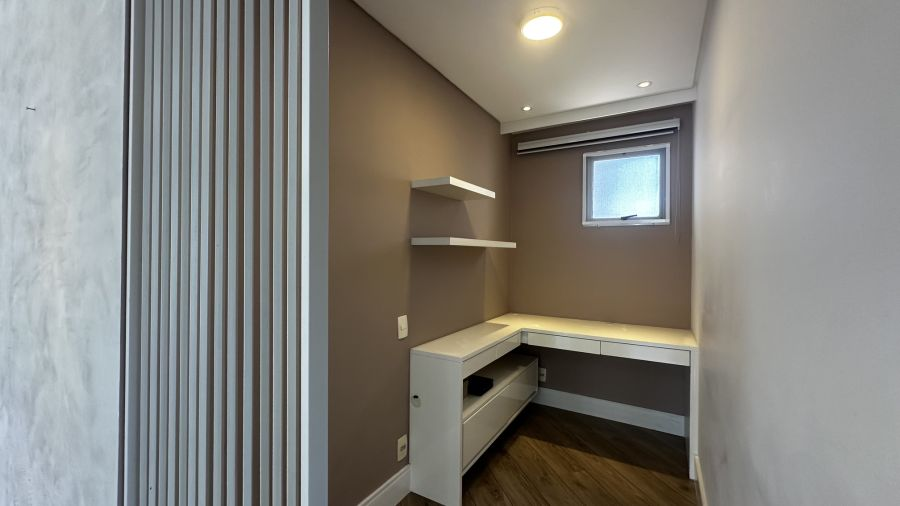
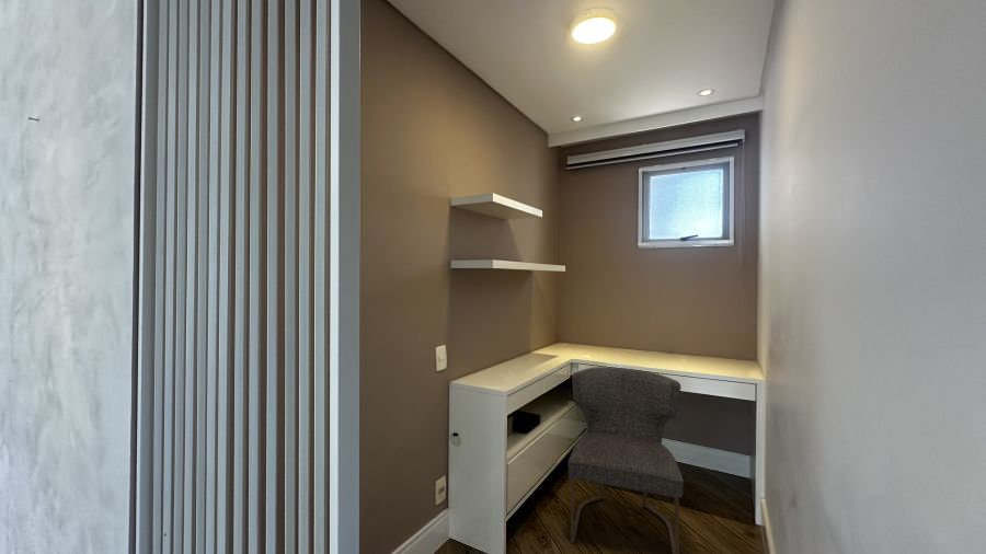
+ chair [567,366,685,554]
